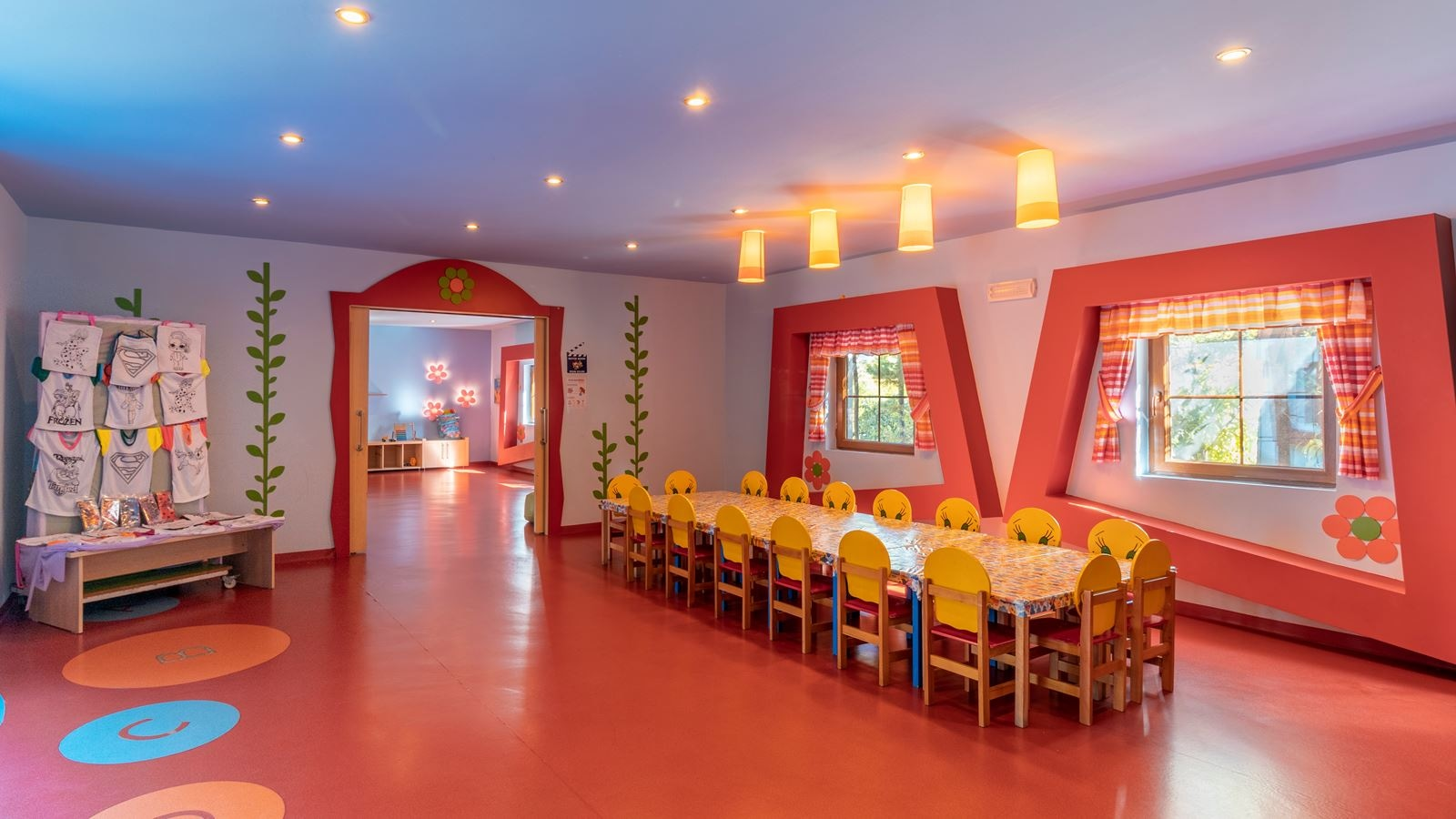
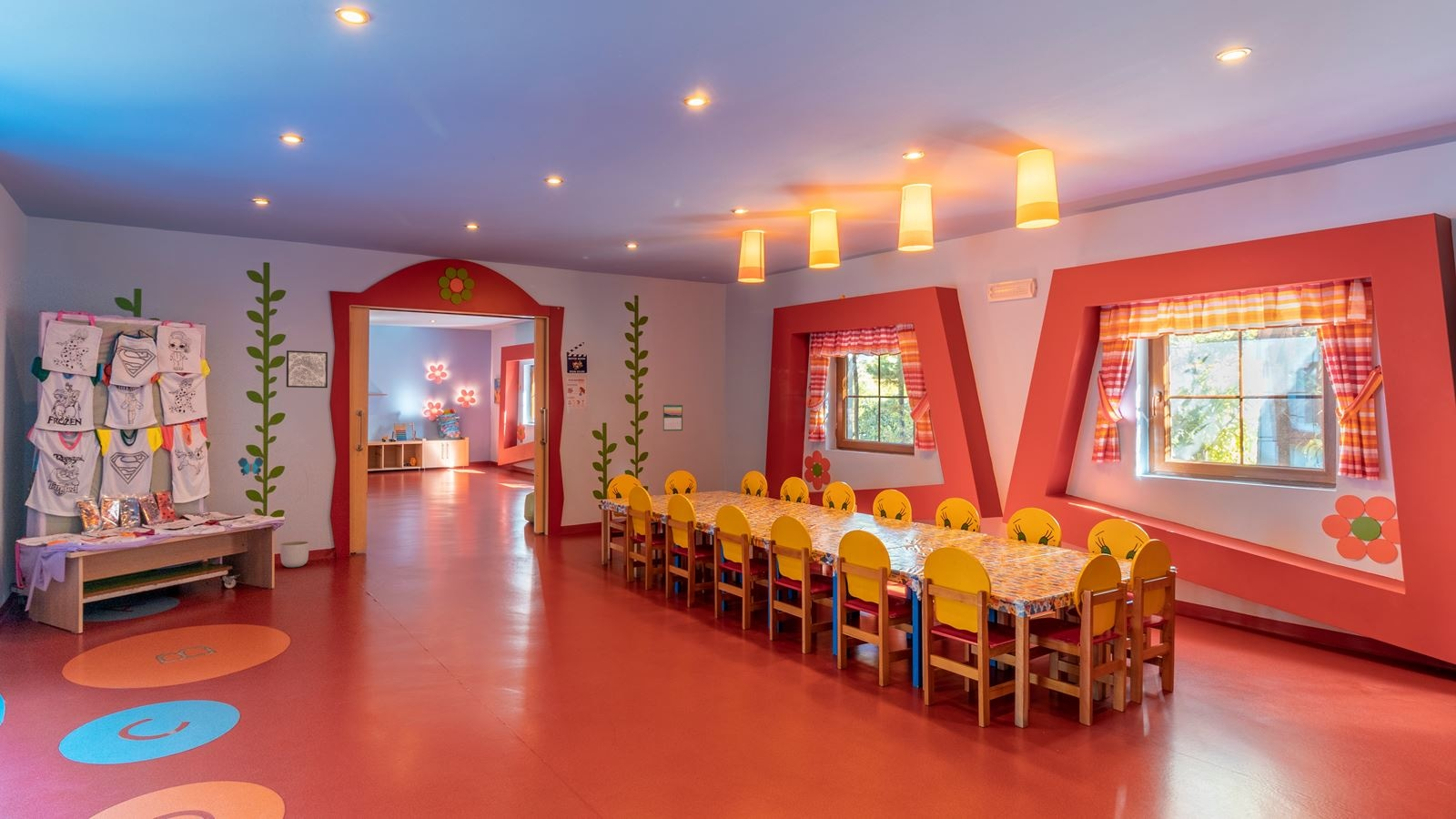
+ calendar [662,402,683,431]
+ planter [279,541,309,568]
+ wall art [286,349,329,389]
+ decorative butterfly [237,456,265,477]
